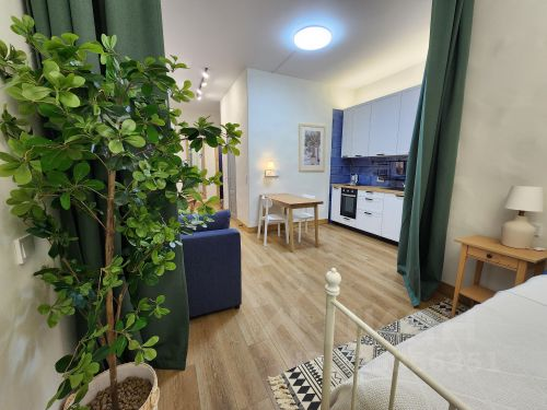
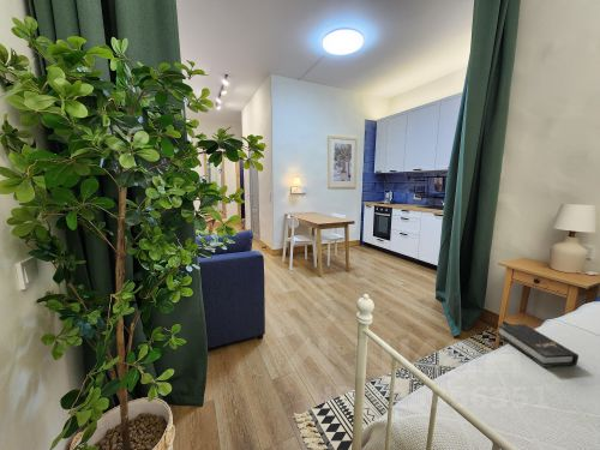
+ hardback book [496,323,580,368]
